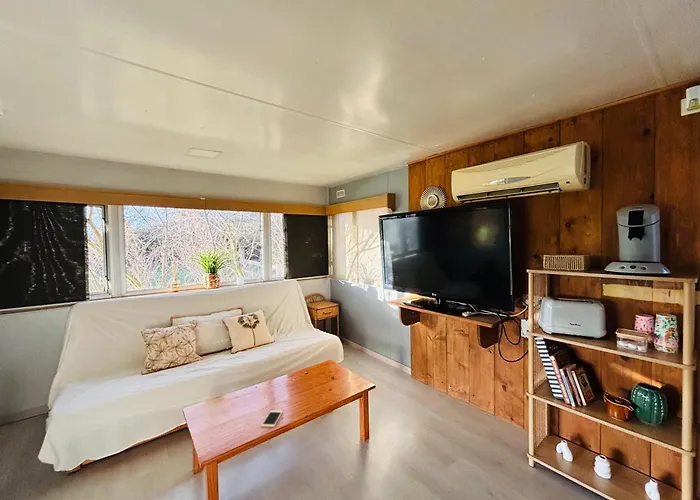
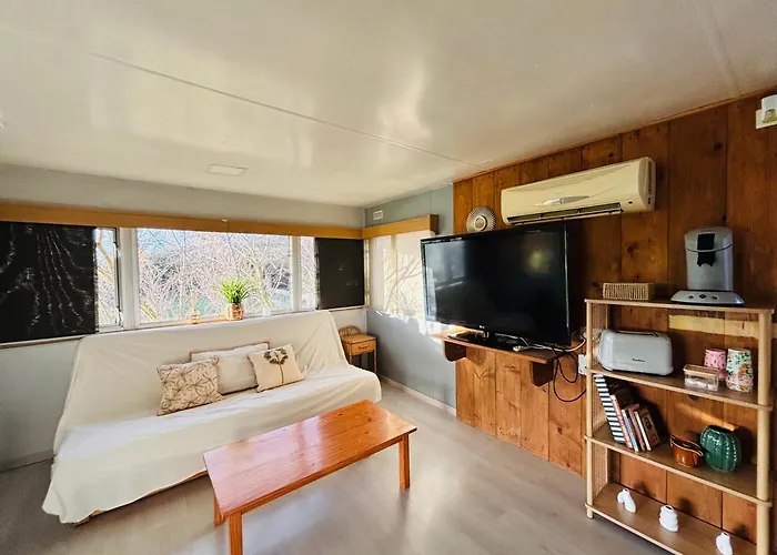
- cell phone [260,409,284,428]
